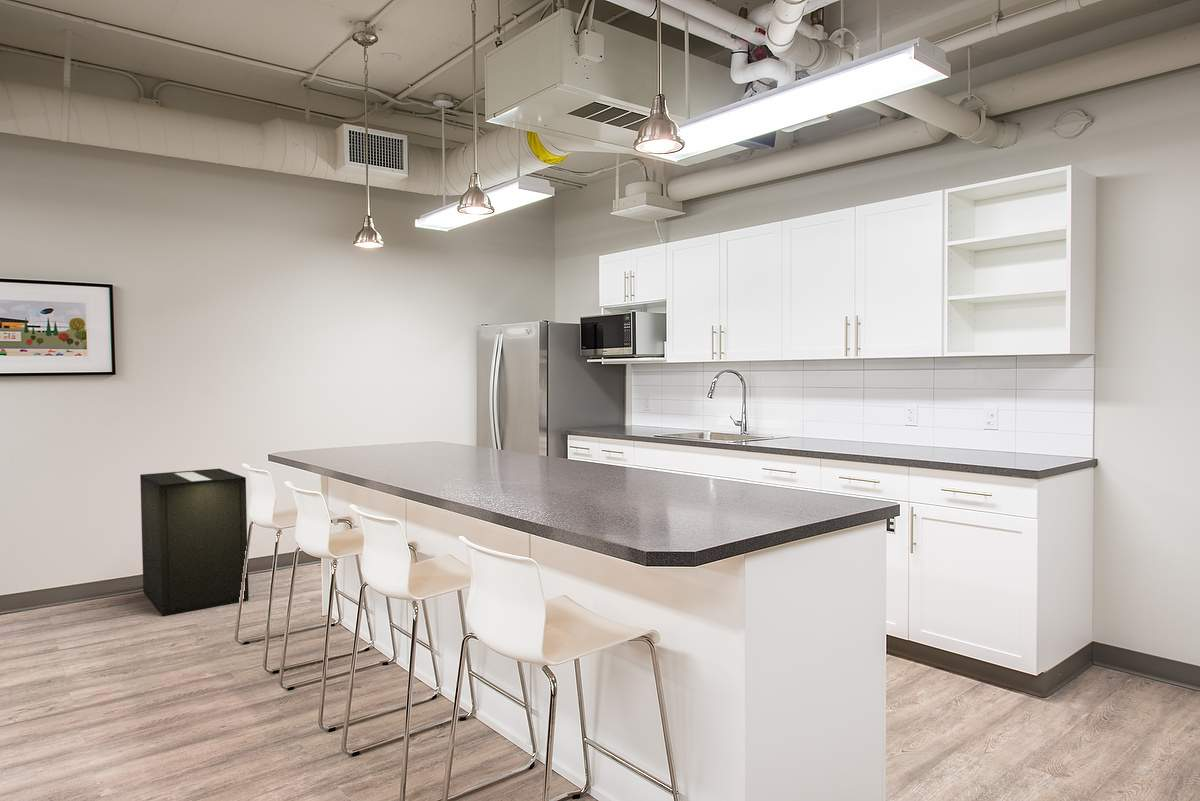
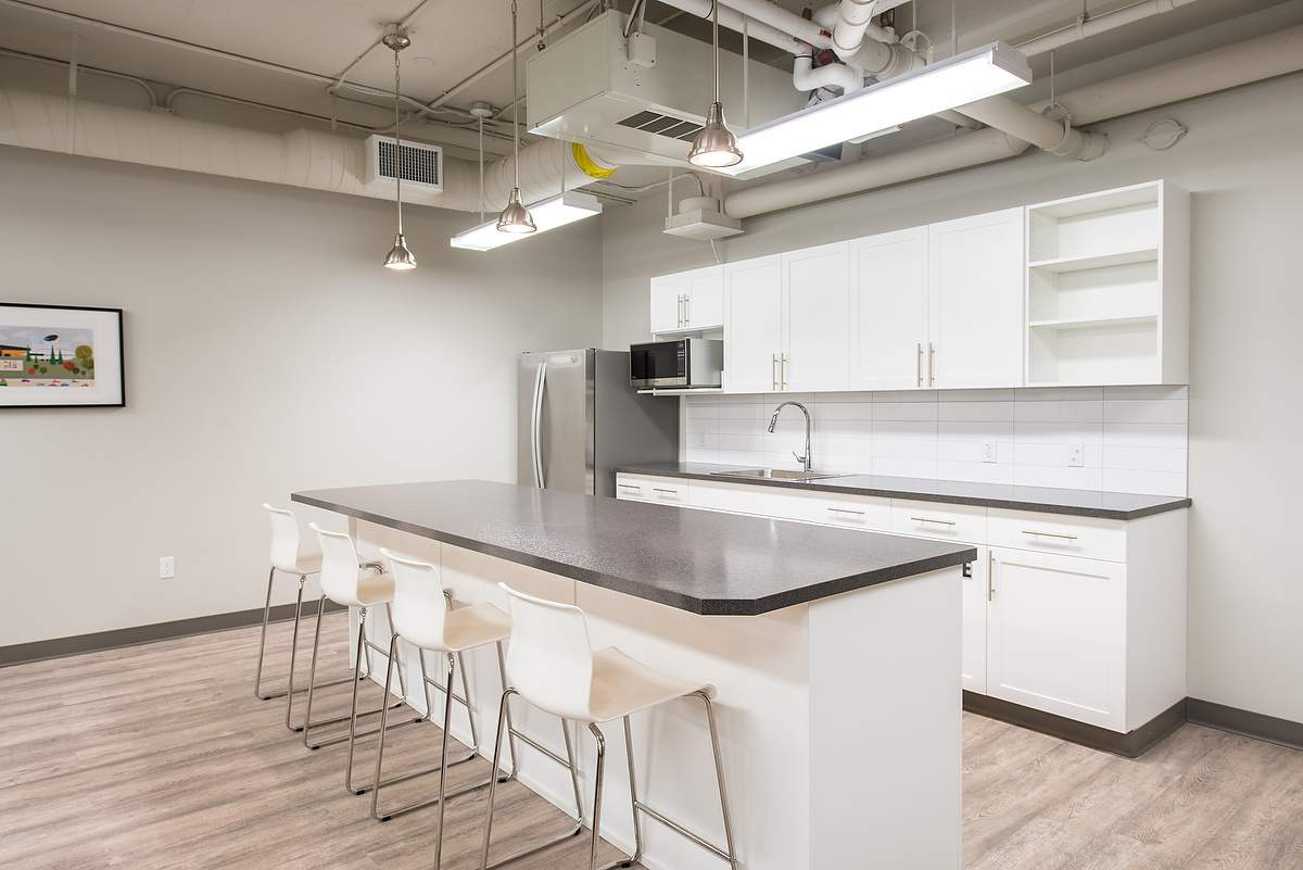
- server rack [139,468,250,617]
